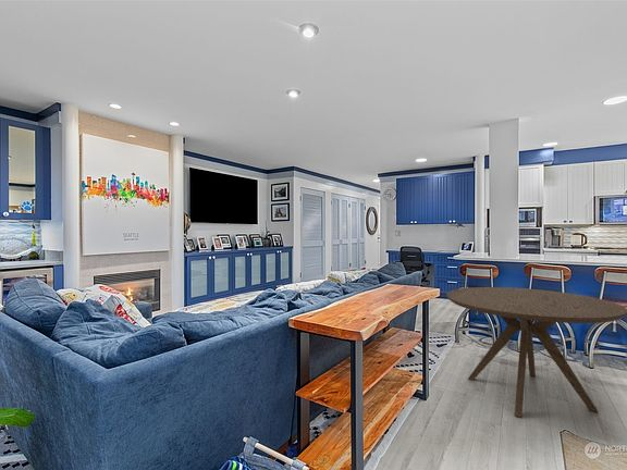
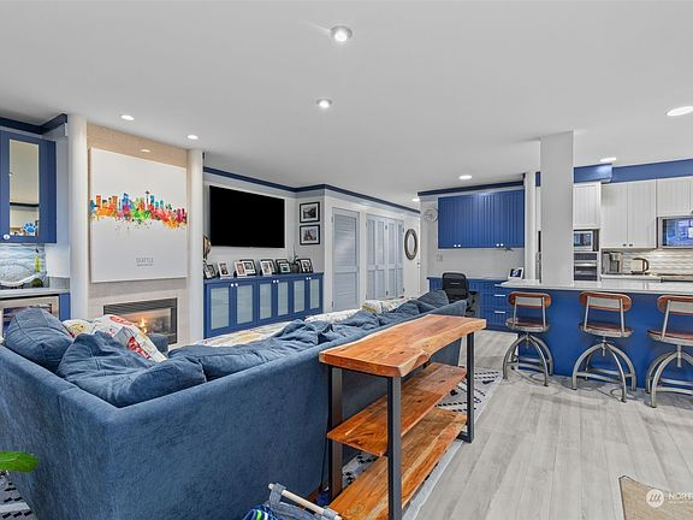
- dining table [445,286,627,418]
